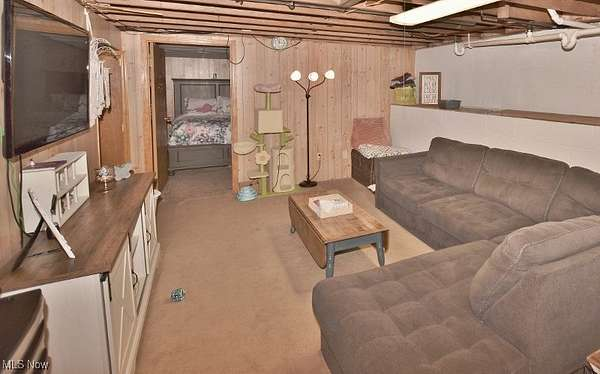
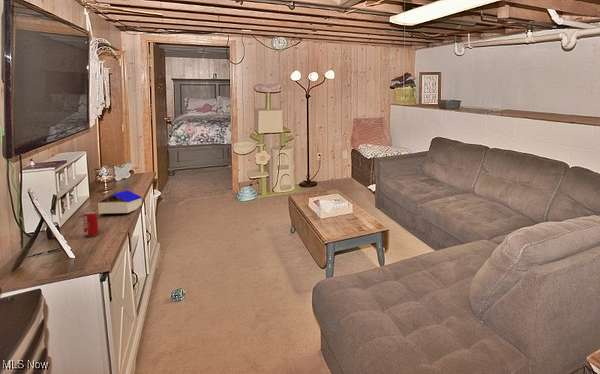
+ beverage can [82,211,100,238]
+ architectural model [97,189,143,215]
